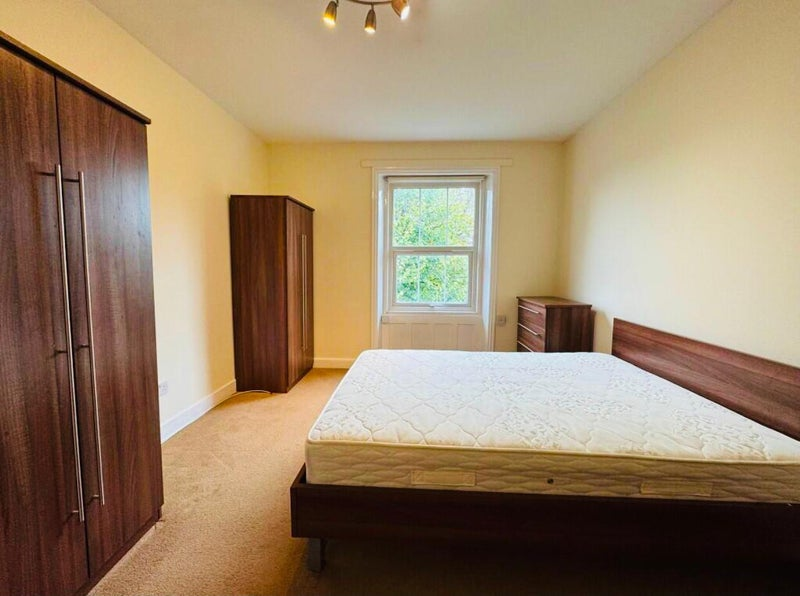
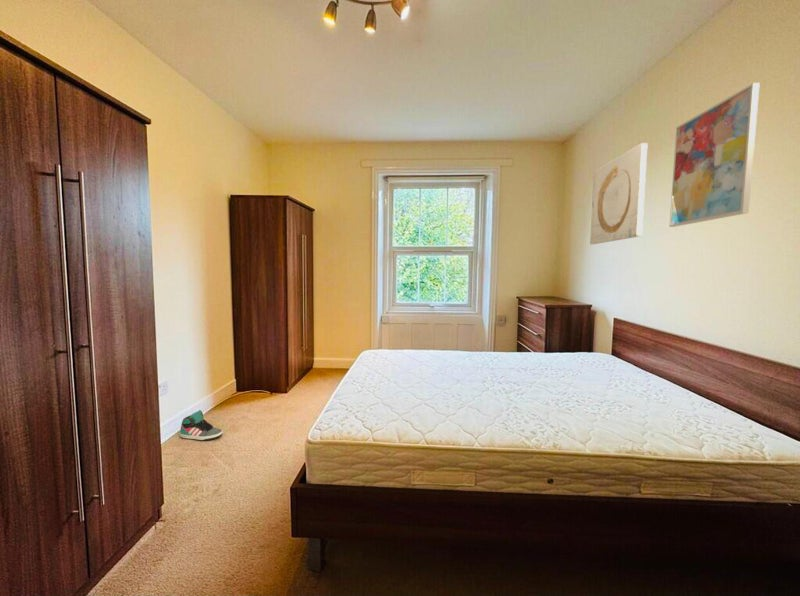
+ wall art [668,82,761,228]
+ wall art [589,142,649,245]
+ sneaker [179,409,224,441]
